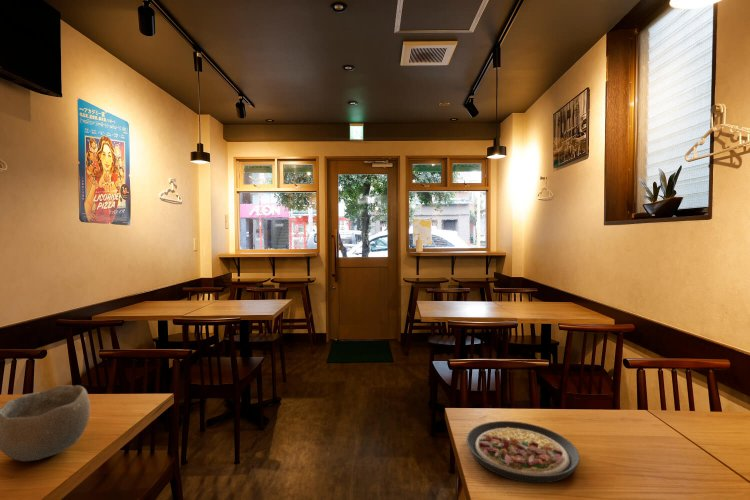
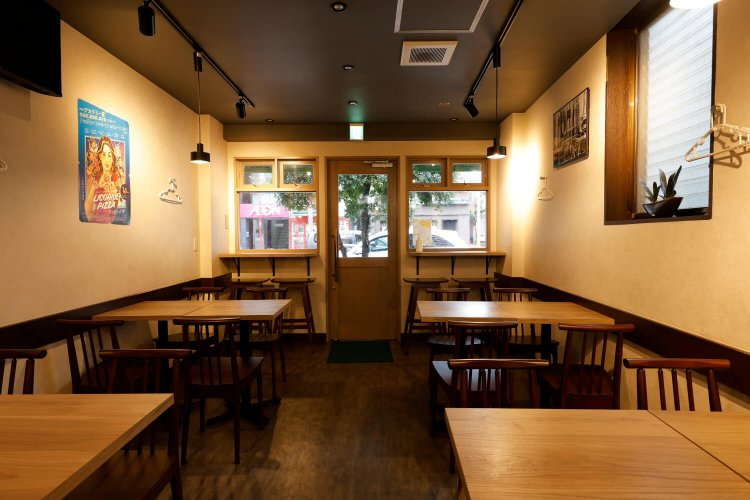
- plate [465,420,581,484]
- bowl [0,384,92,462]
